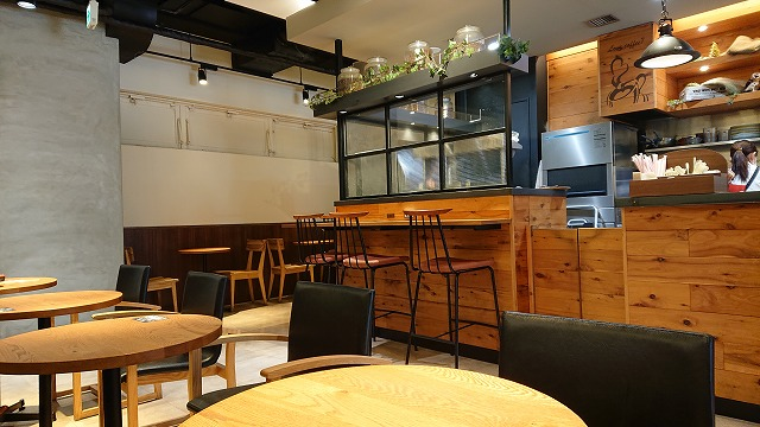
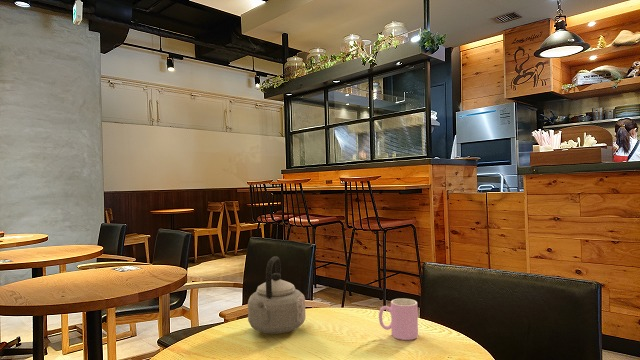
+ cup [378,298,419,341]
+ teapot [247,255,306,335]
